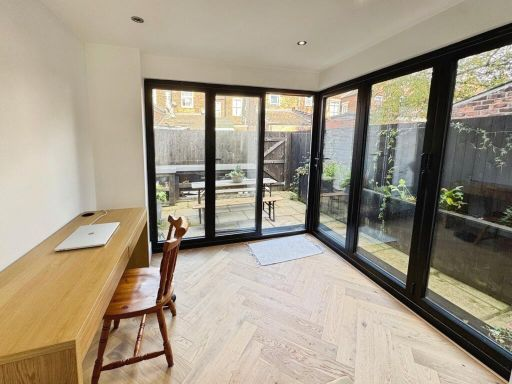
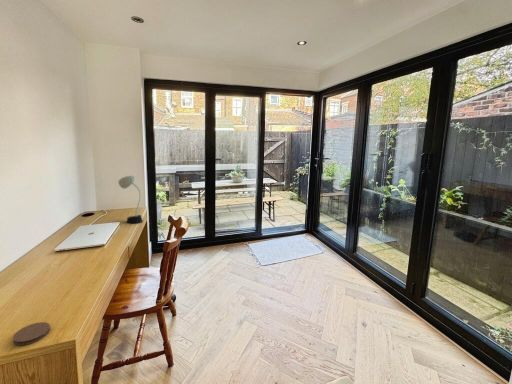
+ desk lamp [117,174,144,224]
+ coaster [12,321,51,346]
